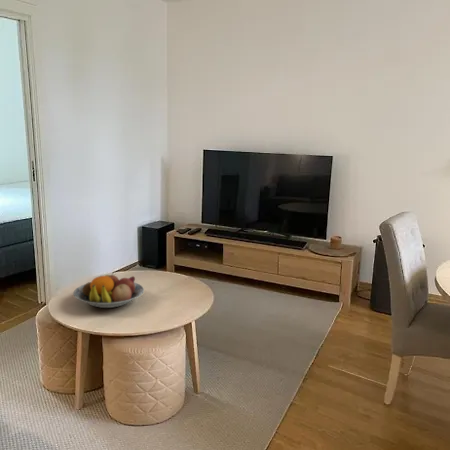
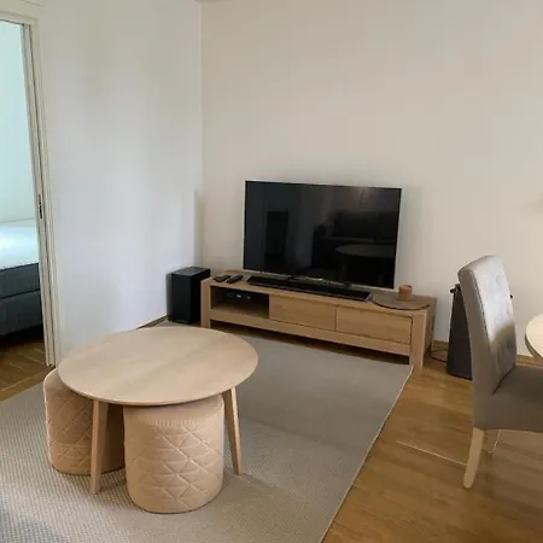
- fruit bowl [72,271,145,309]
